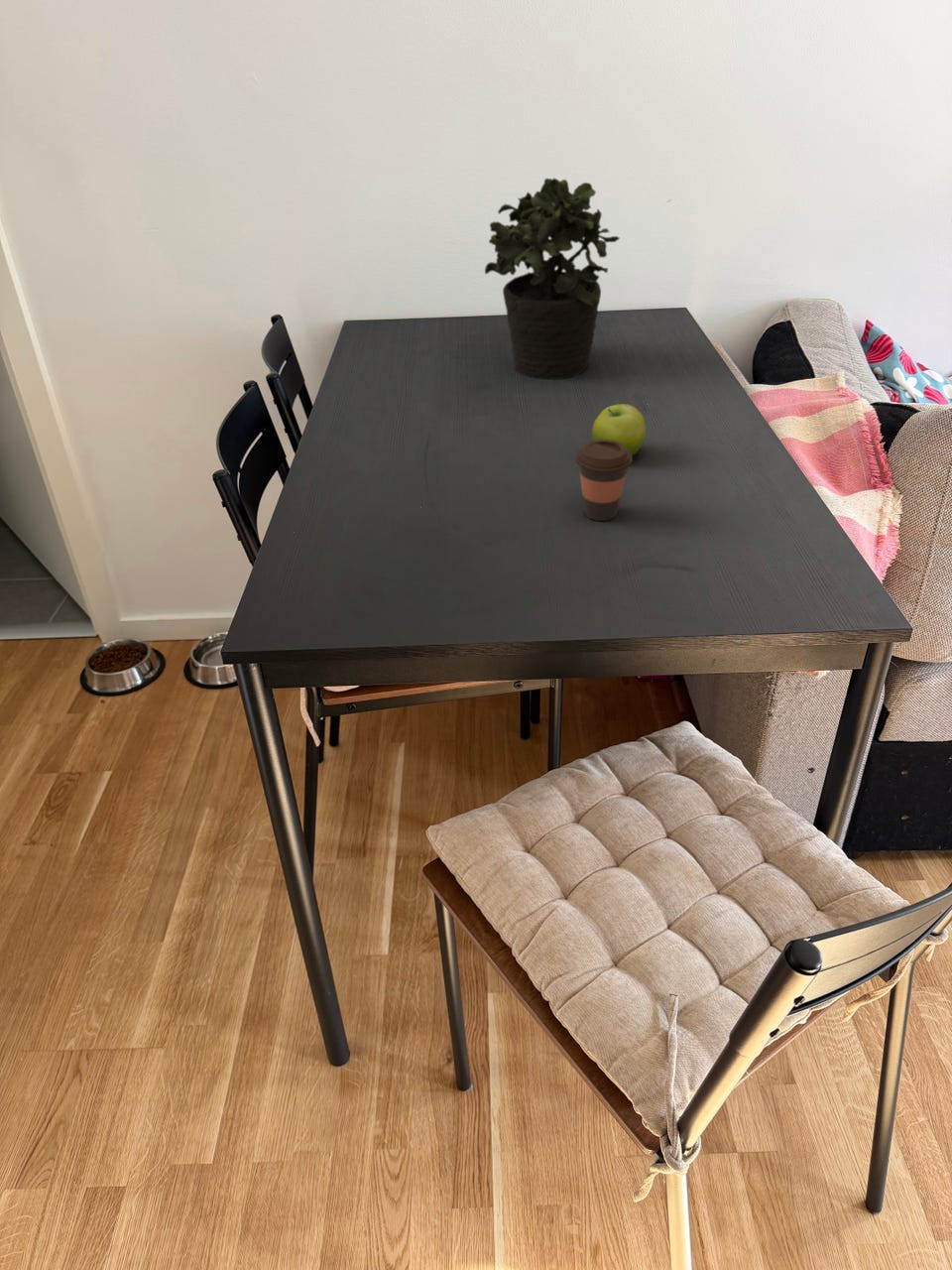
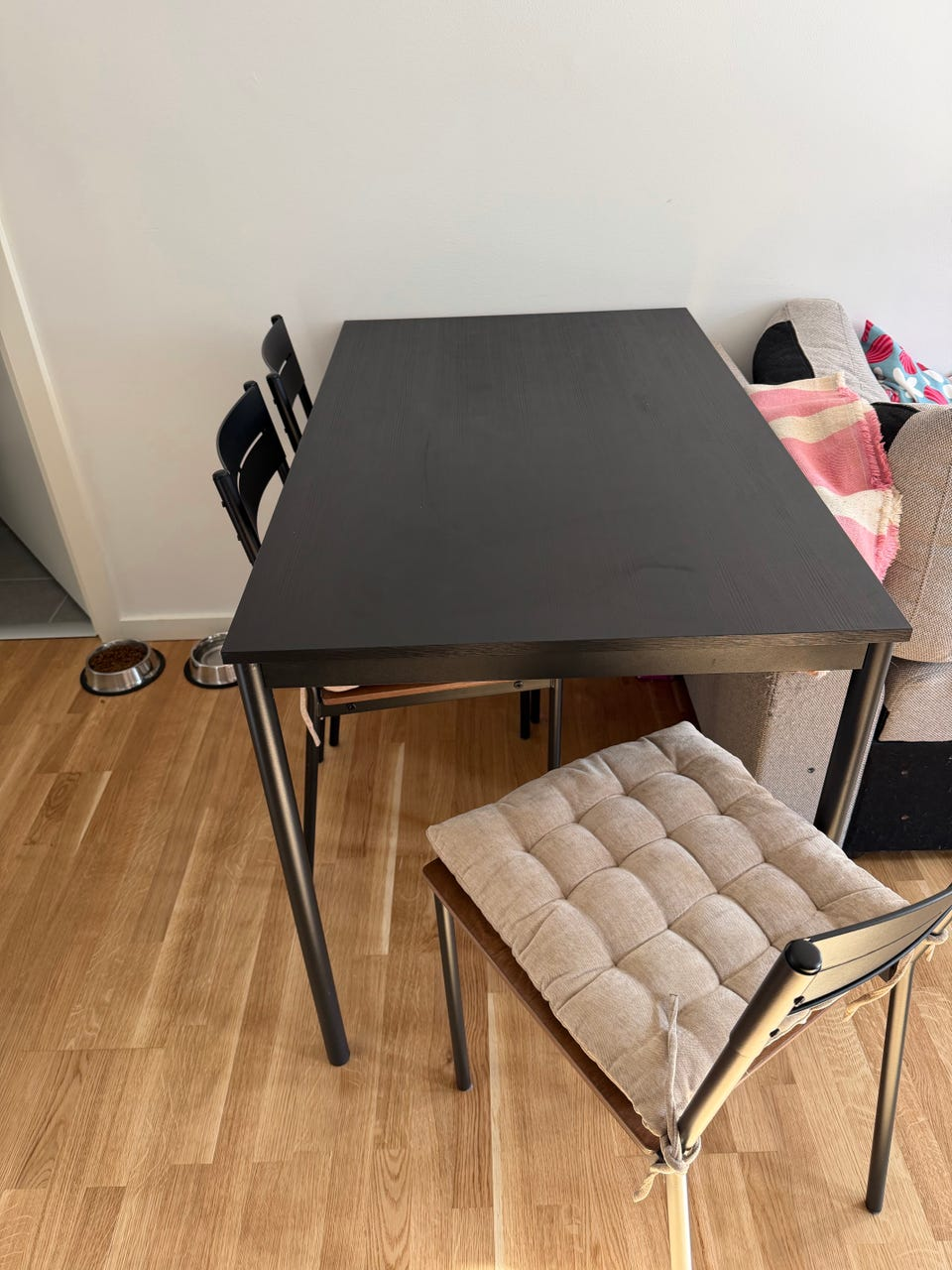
- fruit [591,403,647,457]
- potted plant [484,178,621,380]
- coffee cup [574,440,634,522]
